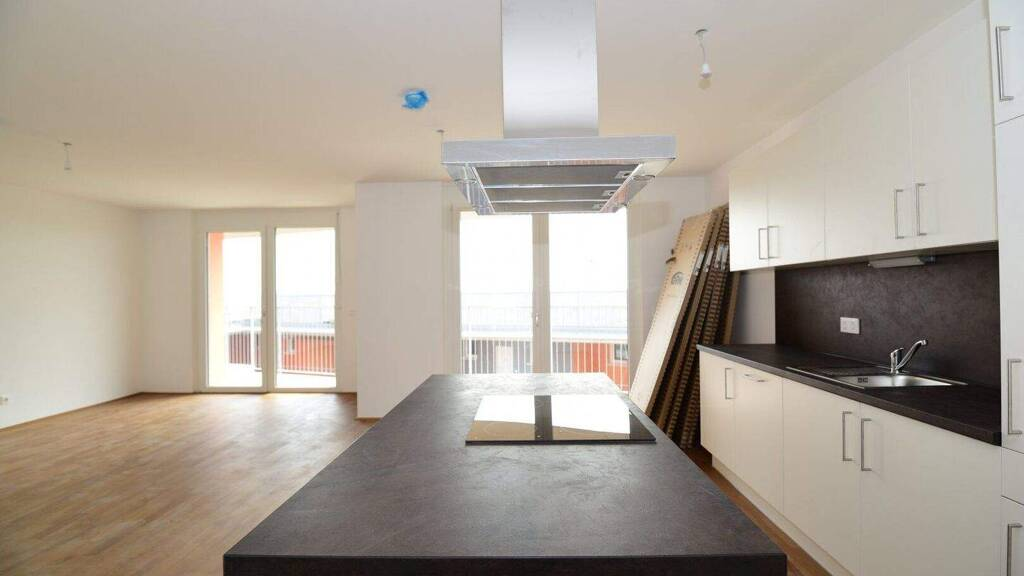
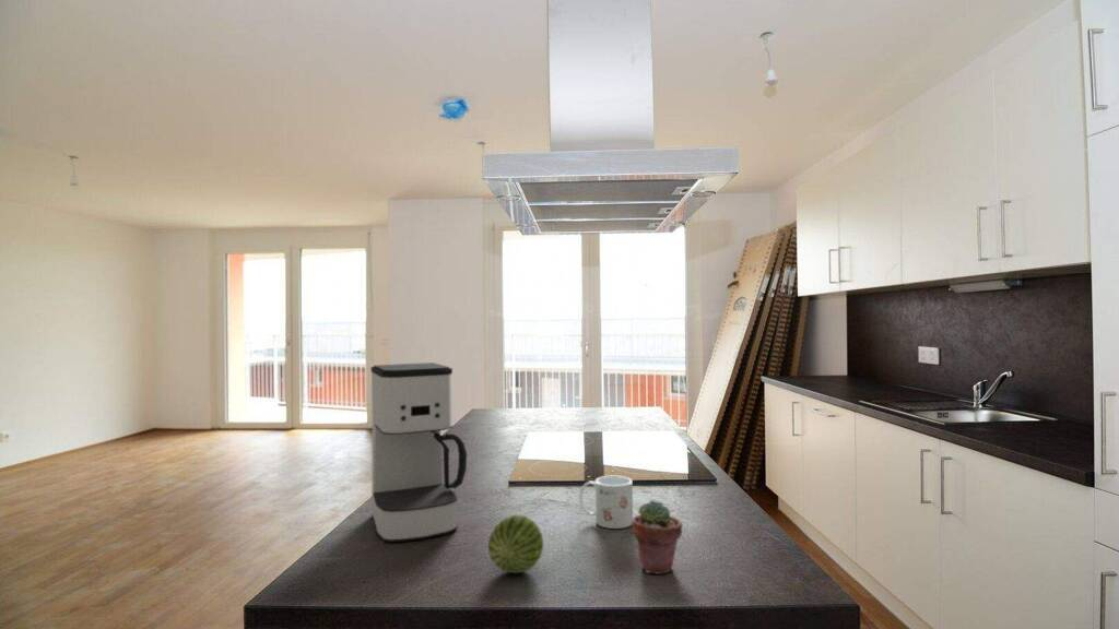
+ coffee maker [369,361,468,543]
+ fruit [487,513,544,574]
+ mug [578,475,634,530]
+ potted succulent [631,499,684,575]
